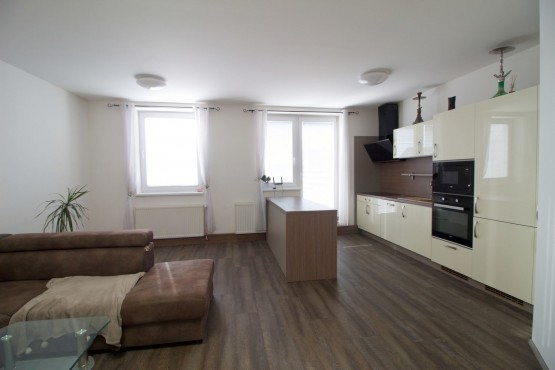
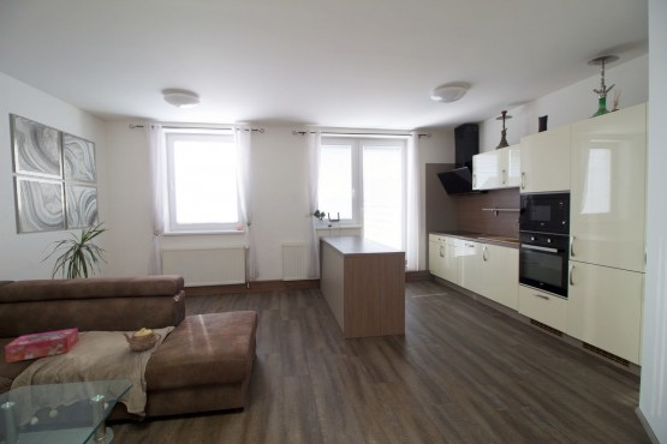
+ teapot [121,328,163,352]
+ wall art [7,112,101,235]
+ tissue box [4,326,79,364]
